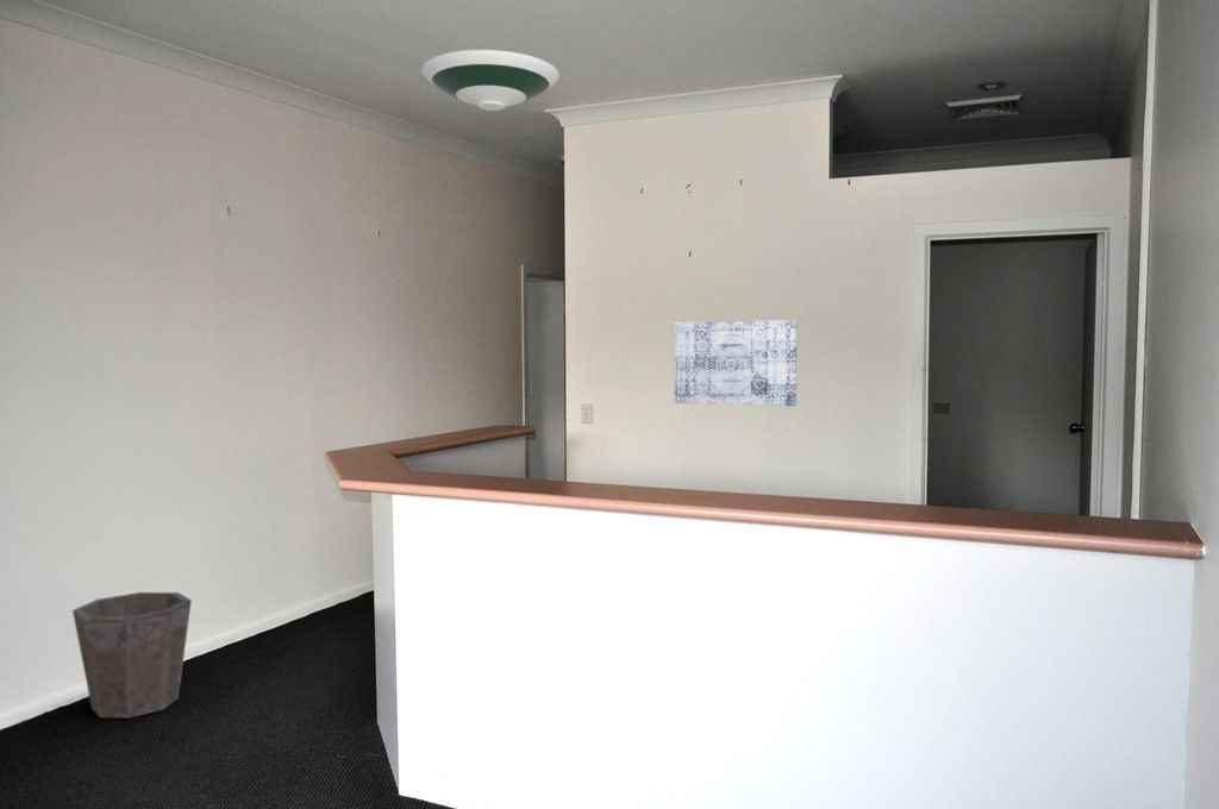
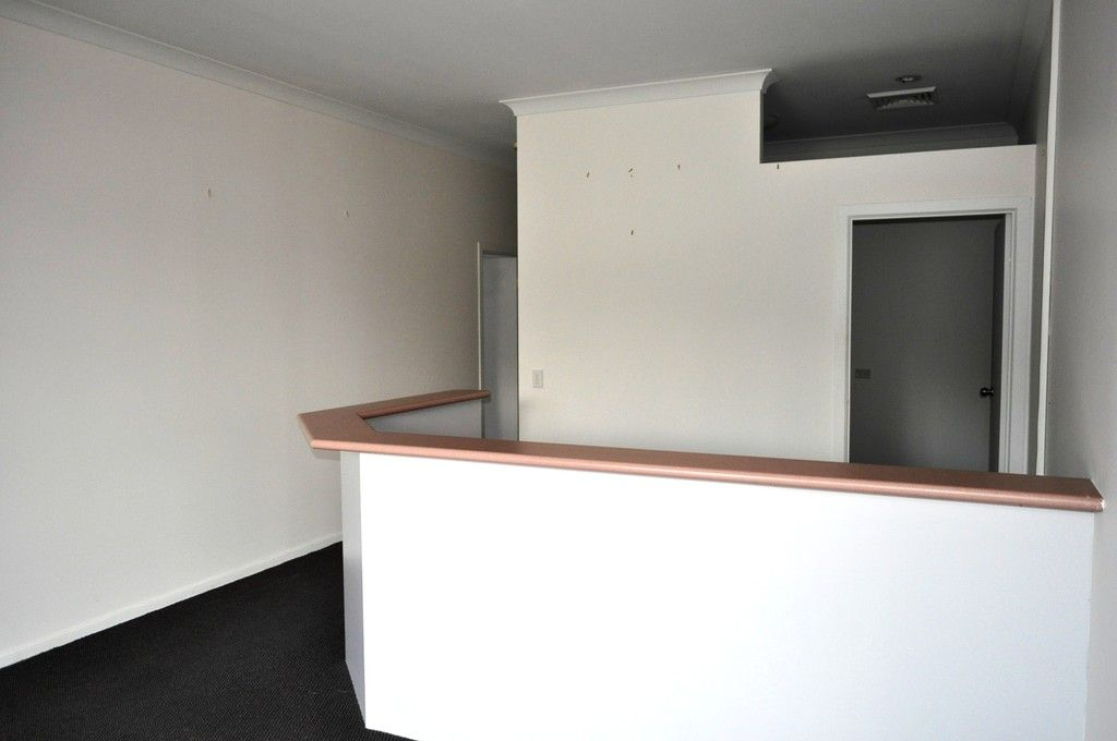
- waste bin [71,591,193,719]
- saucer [420,49,561,112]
- wall art [674,319,798,407]
